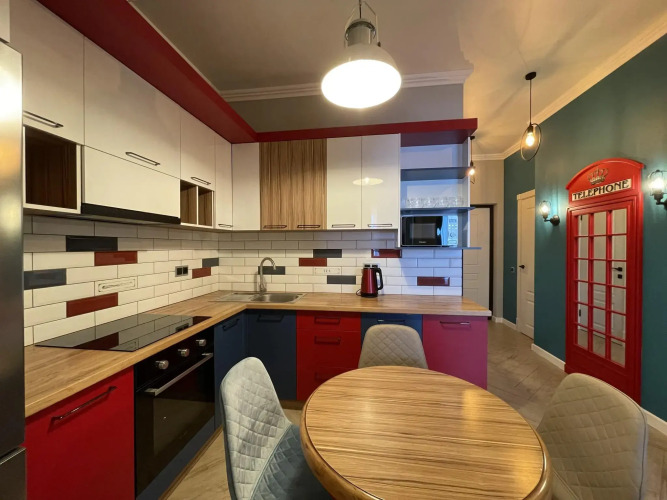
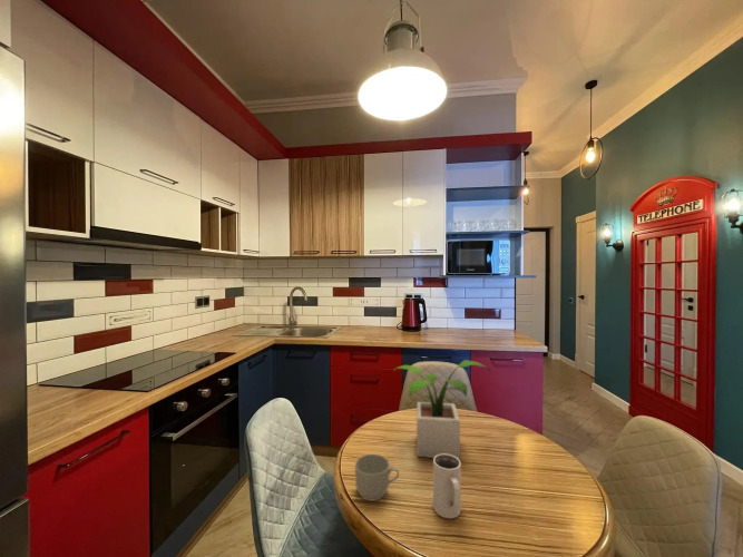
+ mug [432,453,462,519]
+ potted plant [392,359,492,460]
+ mug [354,453,400,502]
